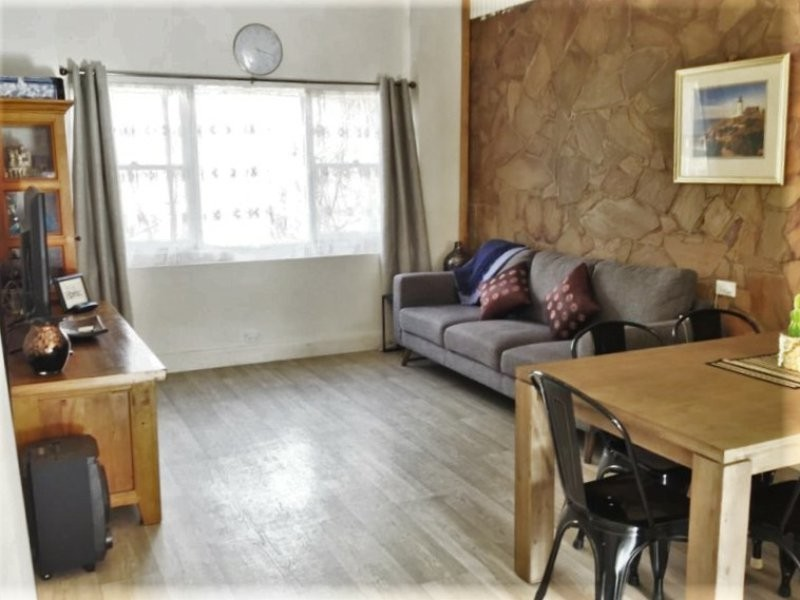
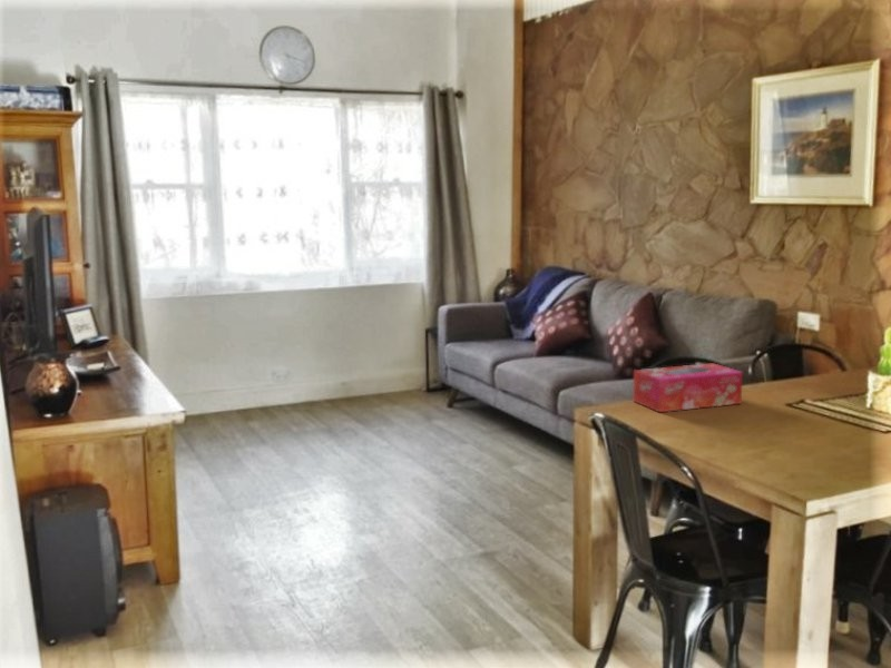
+ tissue box [631,362,744,413]
